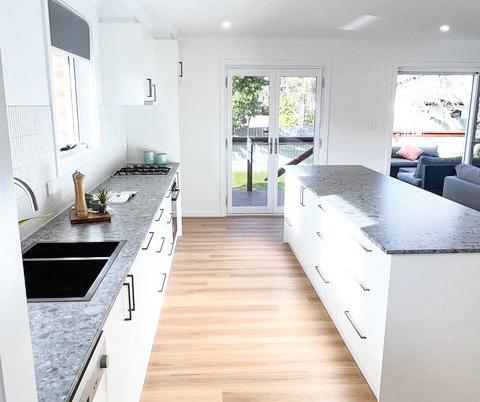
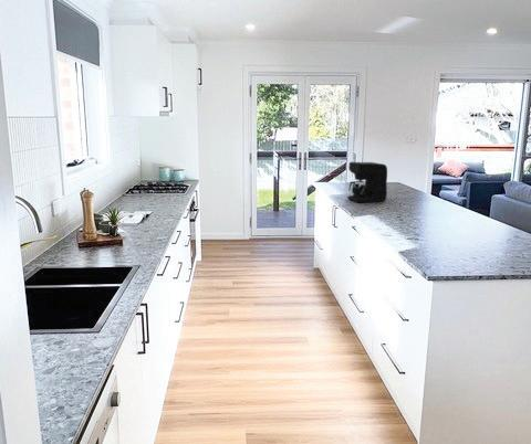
+ coffee maker [346,161,388,203]
